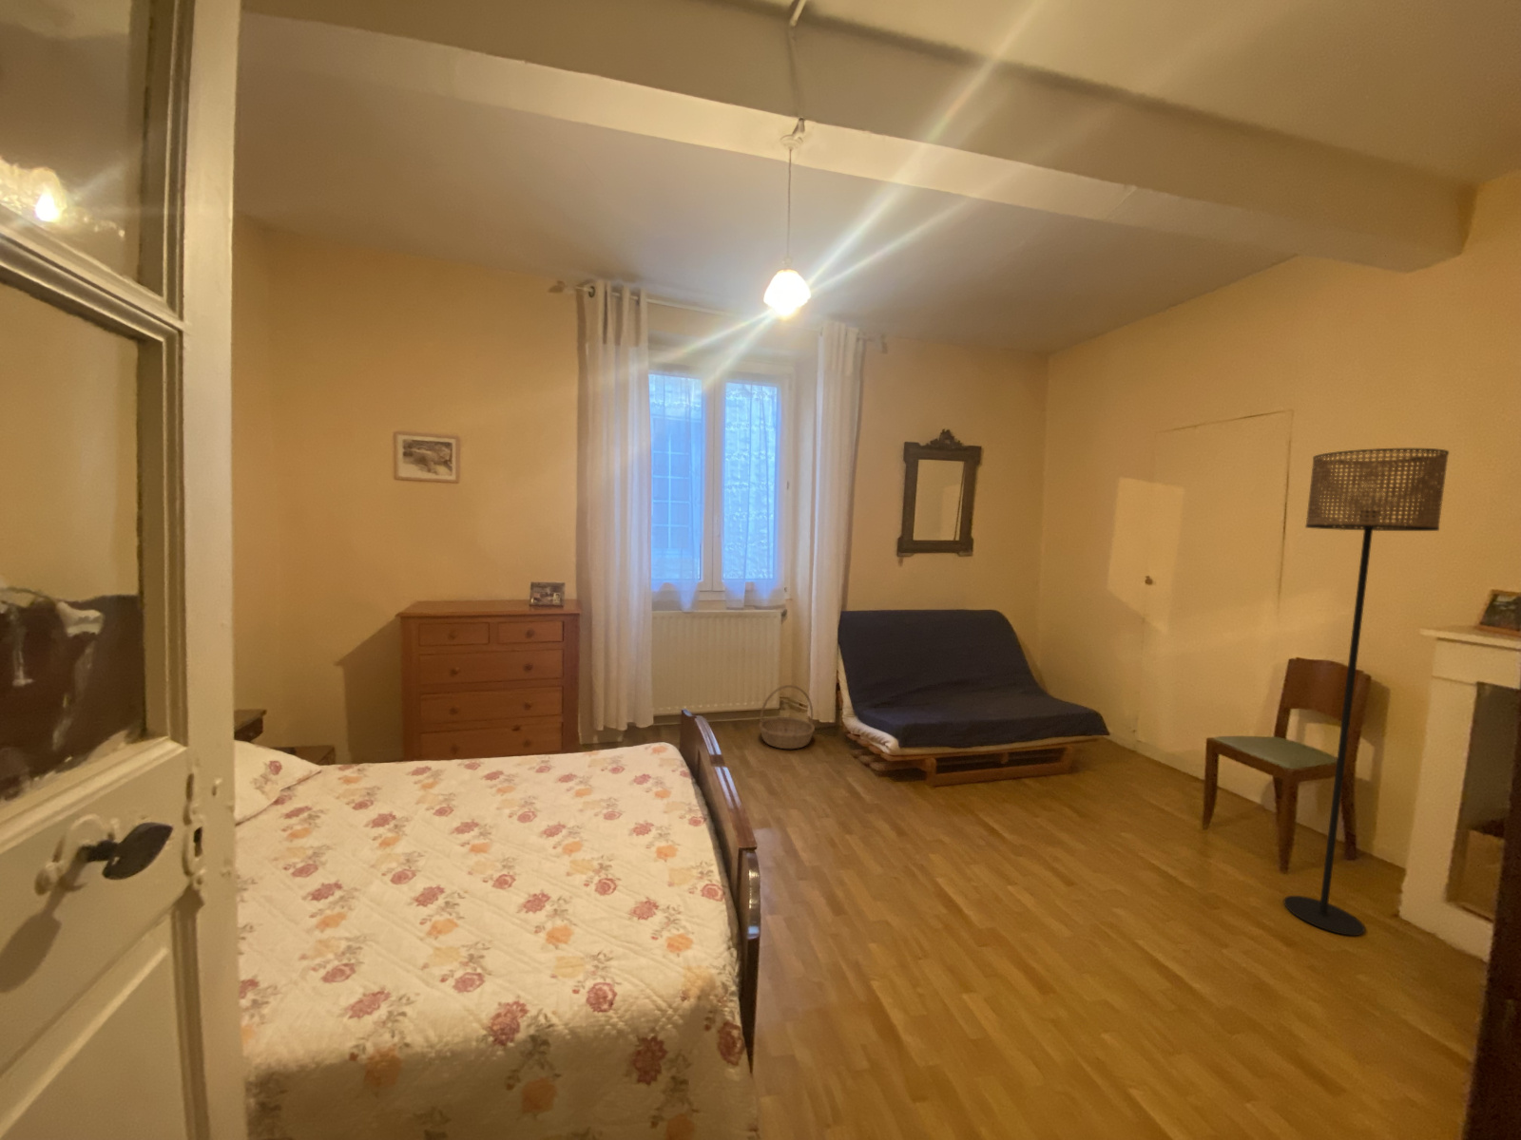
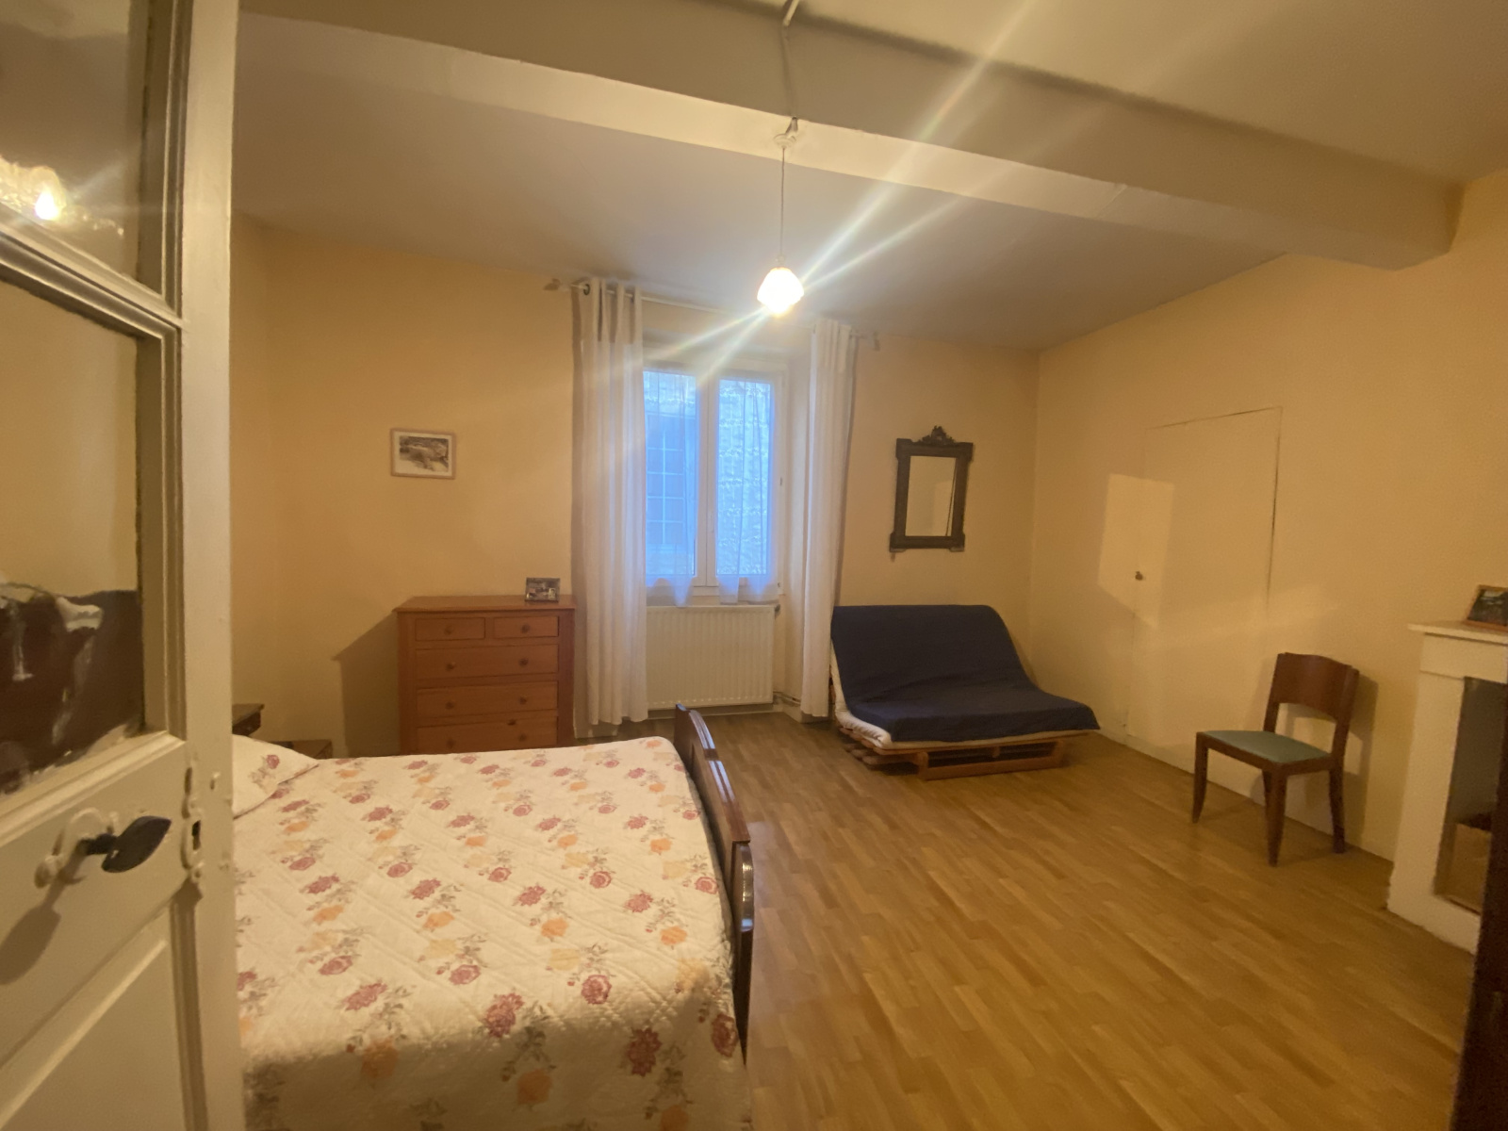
- floor lamp [1284,448,1449,936]
- basket [758,684,816,750]
